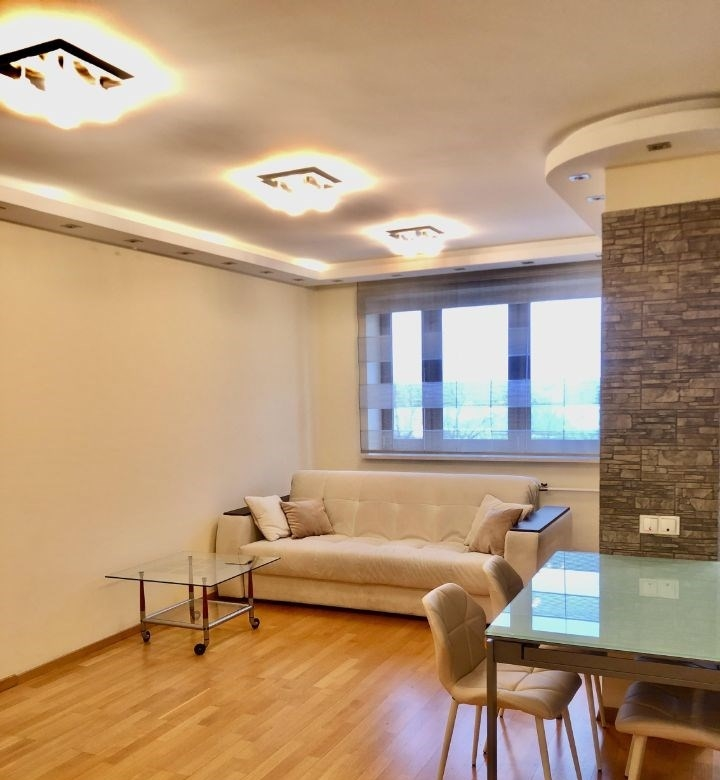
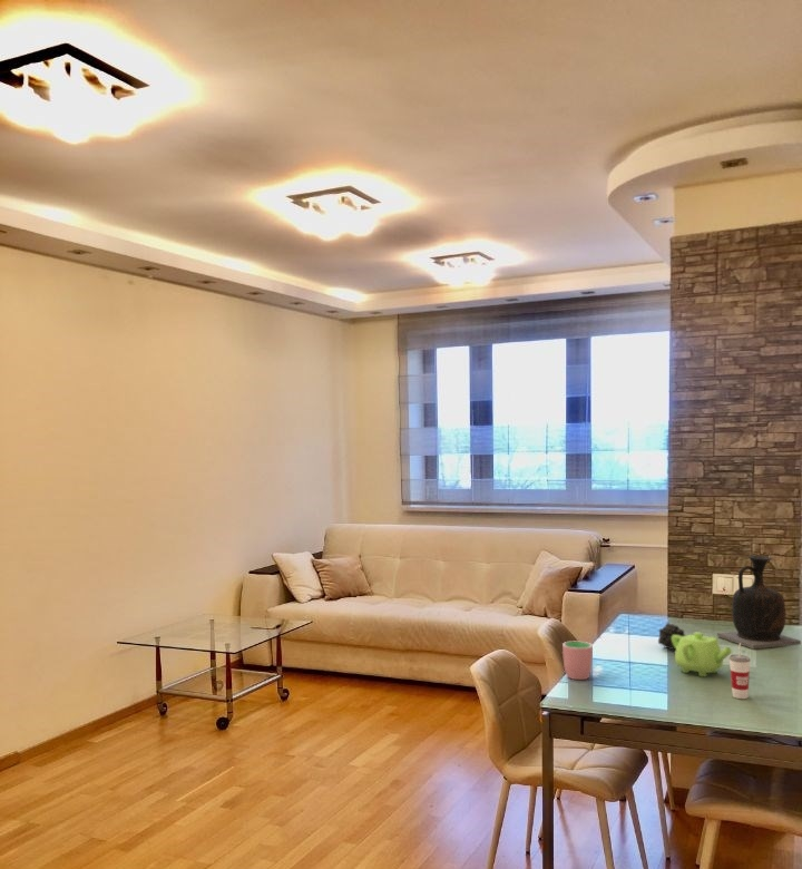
+ fruit [657,623,686,651]
+ cup [561,641,594,681]
+ vase [716,555,802,650]
+ teapot [672,632,733,677]
+ cup [728,643,752,700]
